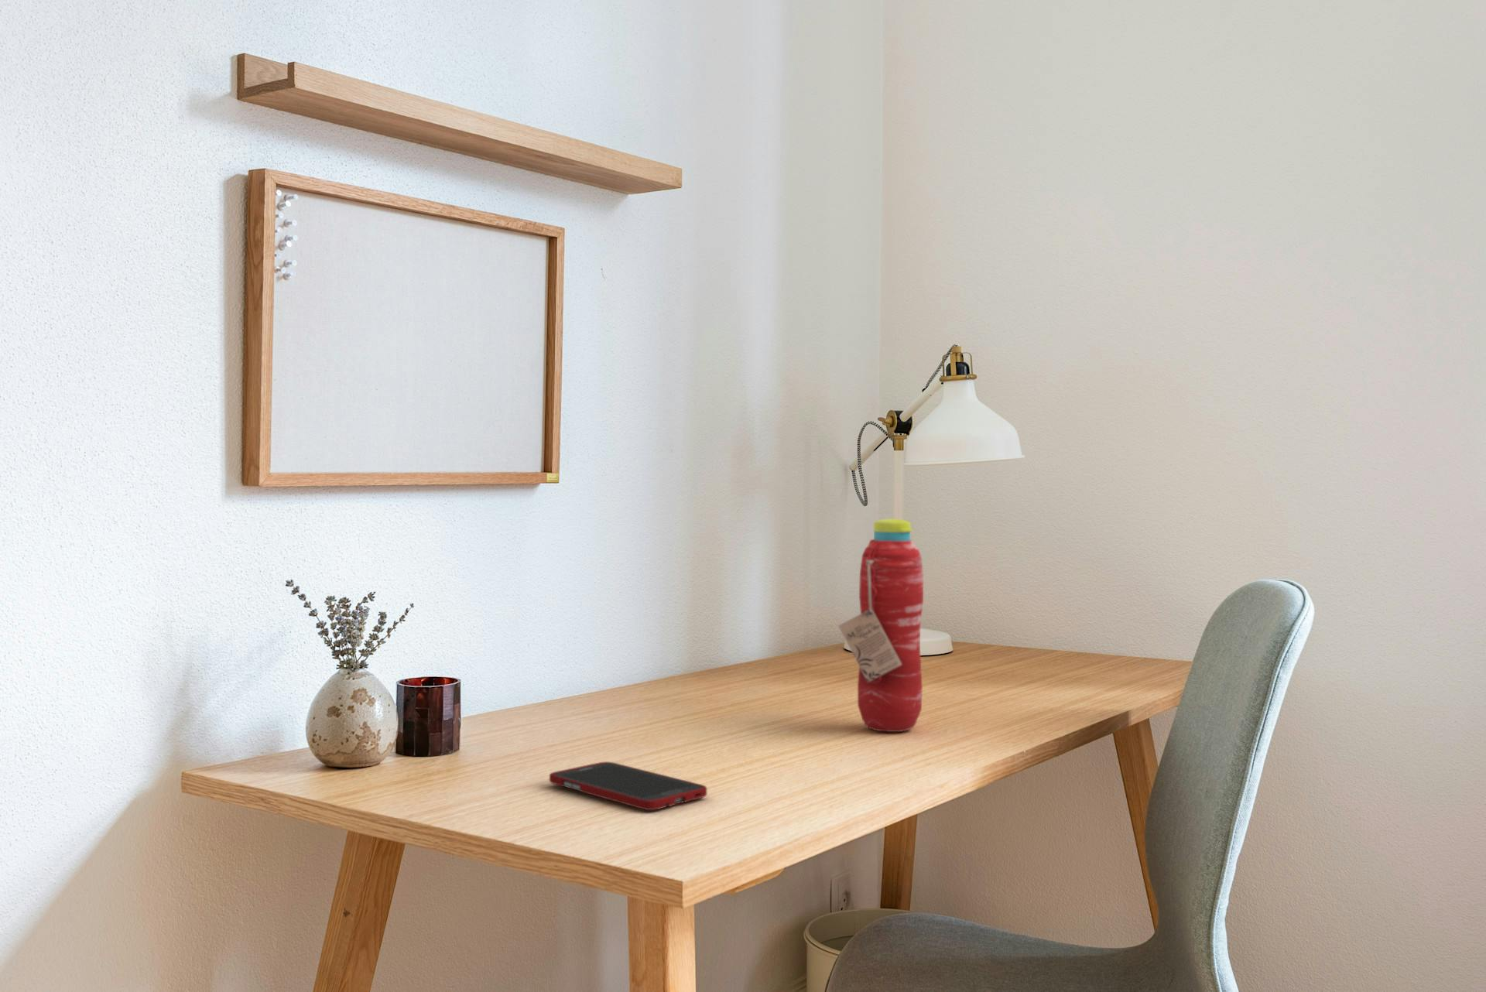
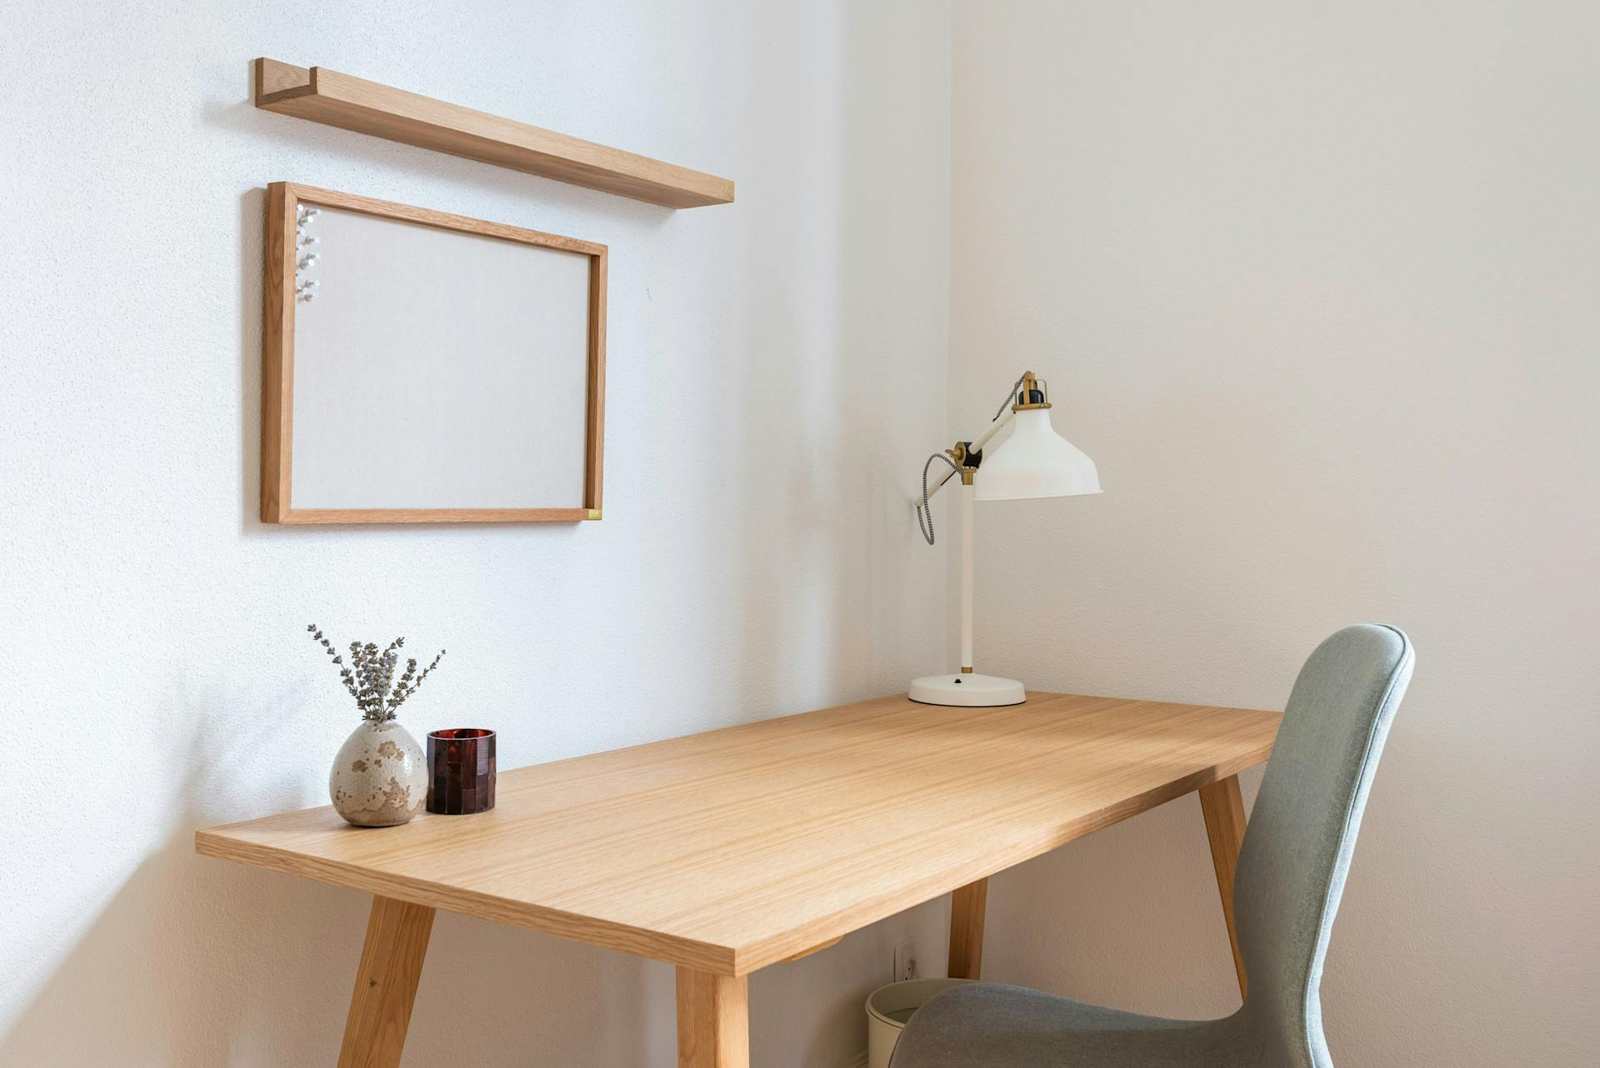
- water bottle [837,518,925,733]
- cell phone [549,761,708,810]
